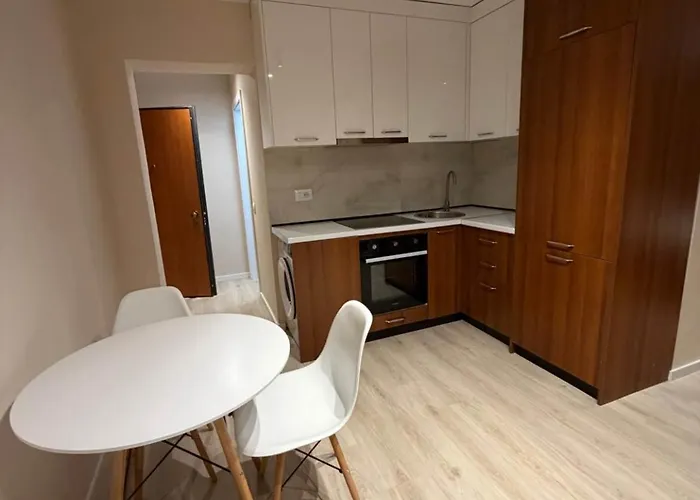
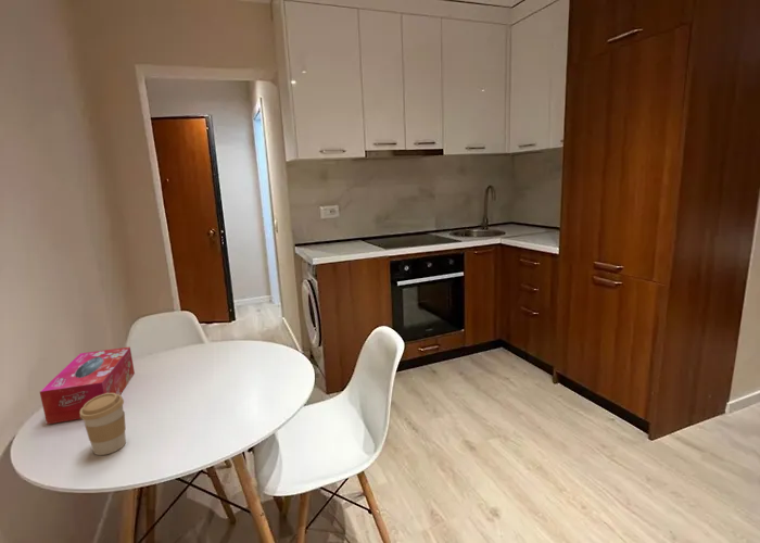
+ coffee cup [80,393,127,456]
+ tissue box [39,345,136,426]
